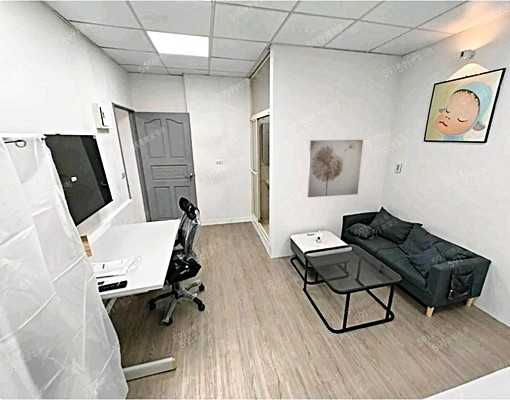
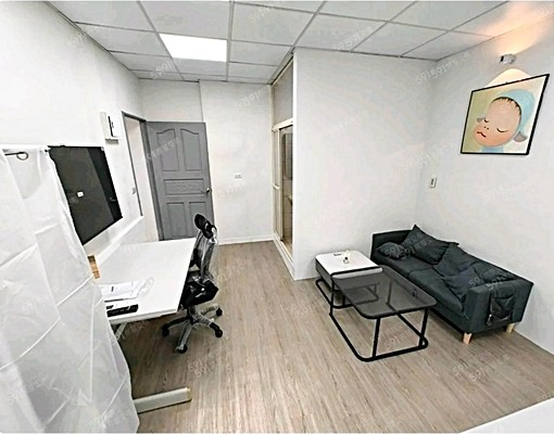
- wall art [306,139,364,198]
